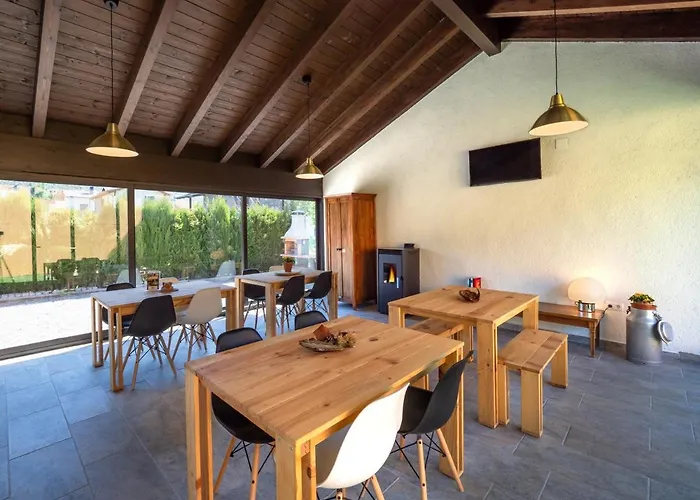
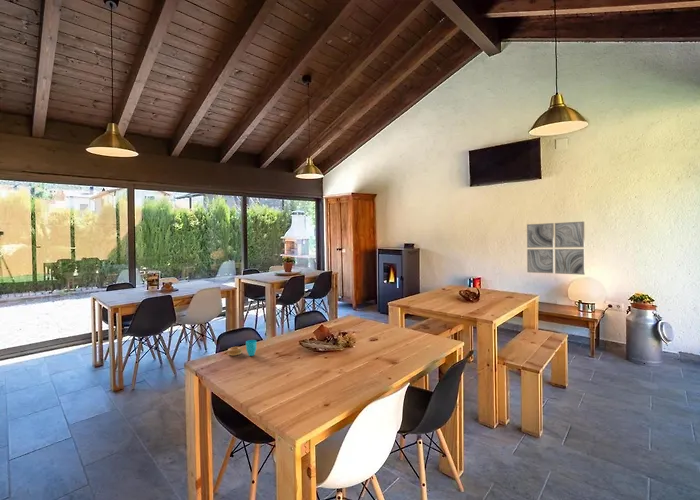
+ wall art [526,221,586,276]
+ cup [226,339,258,357]
